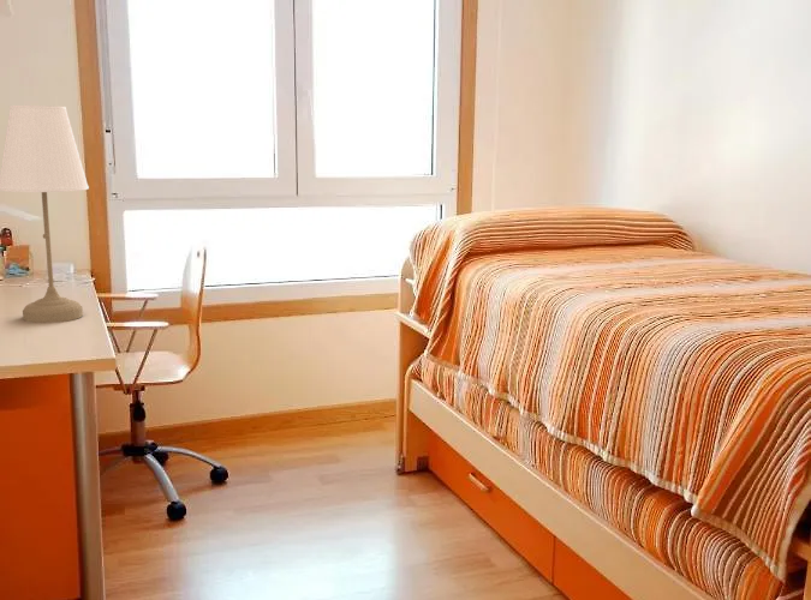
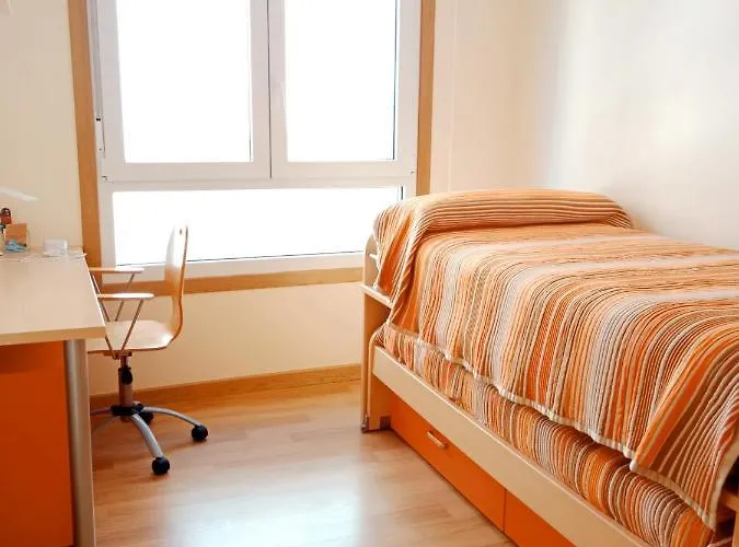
- desk lamp [0,104,90,324]
